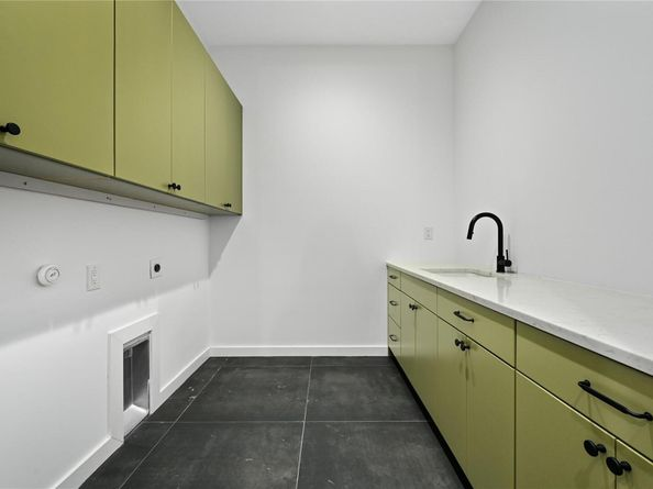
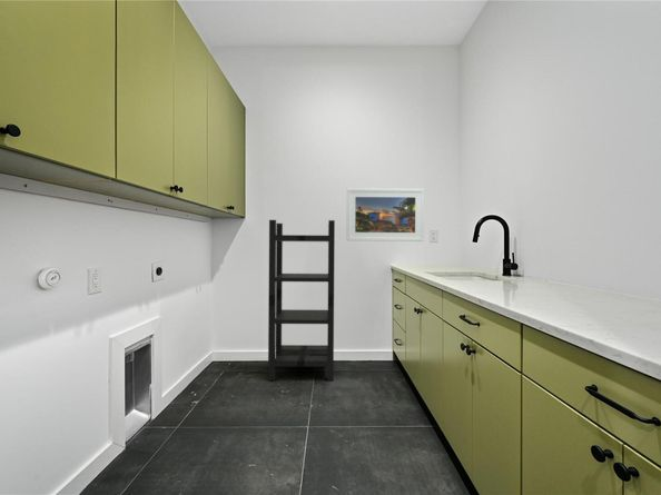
+ shelving unit [267,219,336,382]
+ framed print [346,187,425,242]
